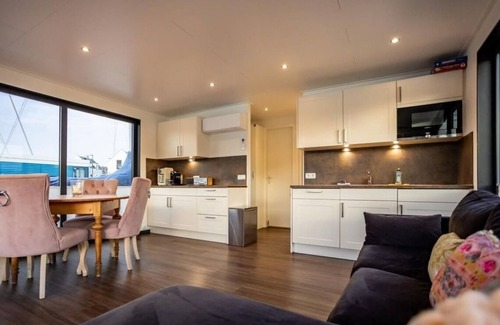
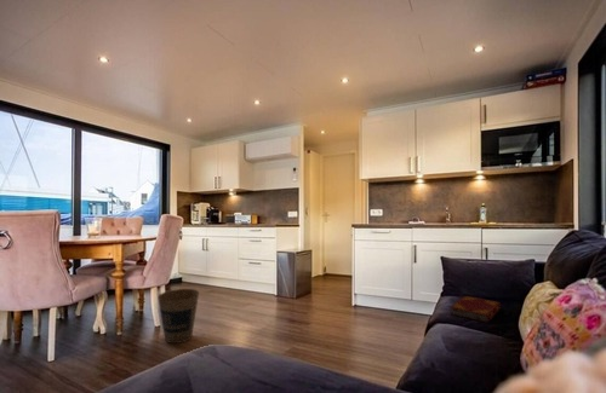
+ trash can [156,288,200,345]
+ hardback book [448,295,502,324]
